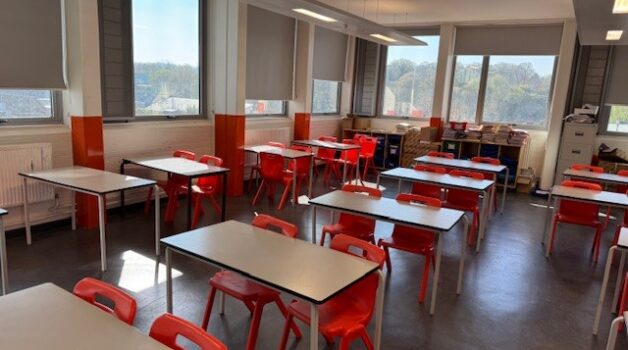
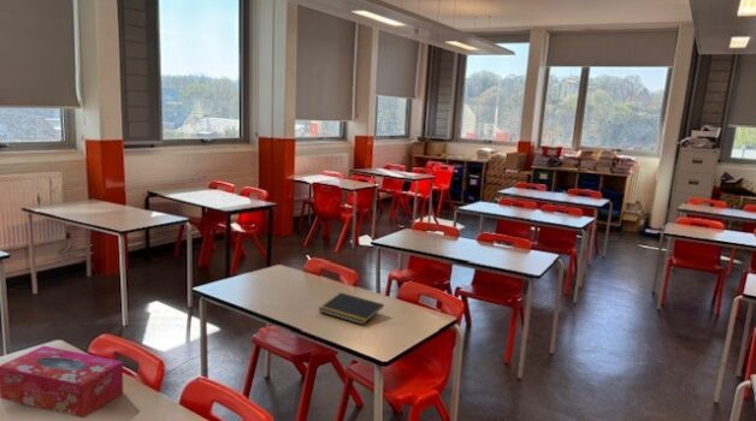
+ notepad [318,291,385,326]
+ tissue box [0,344,124,420]
